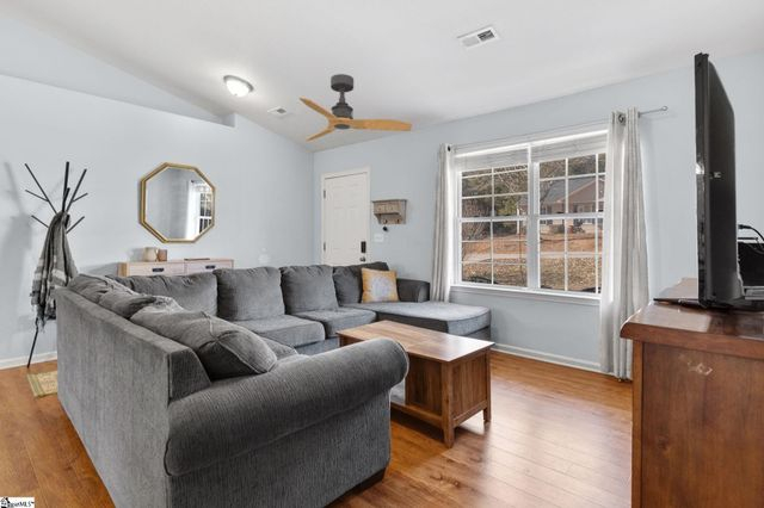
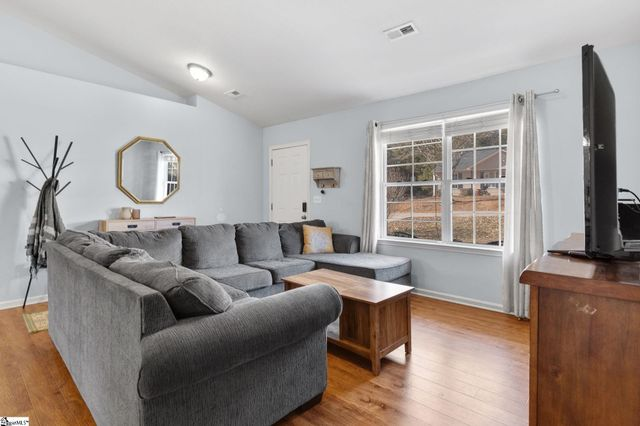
- ceiling fan [298,73,413,142]
